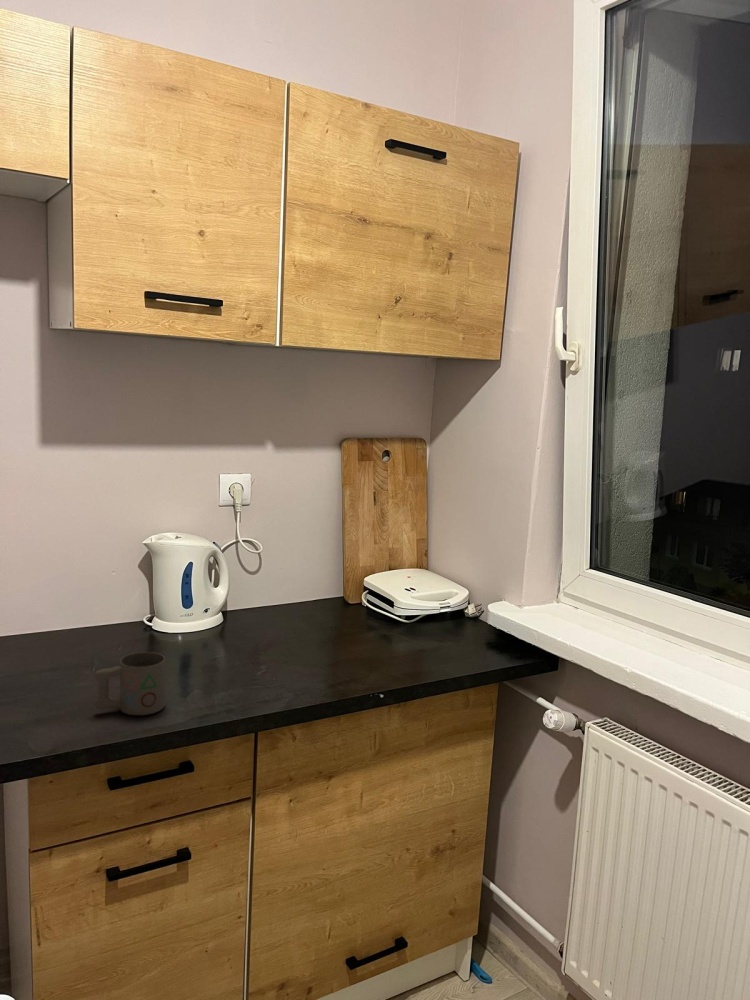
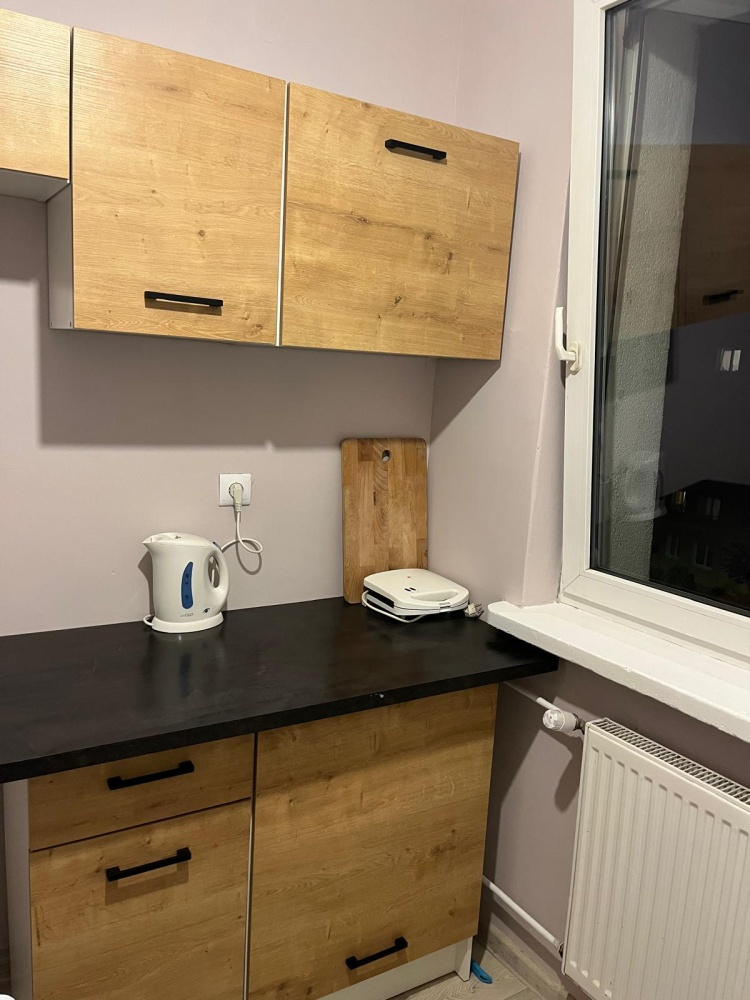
- mug [94,651,166,716]
